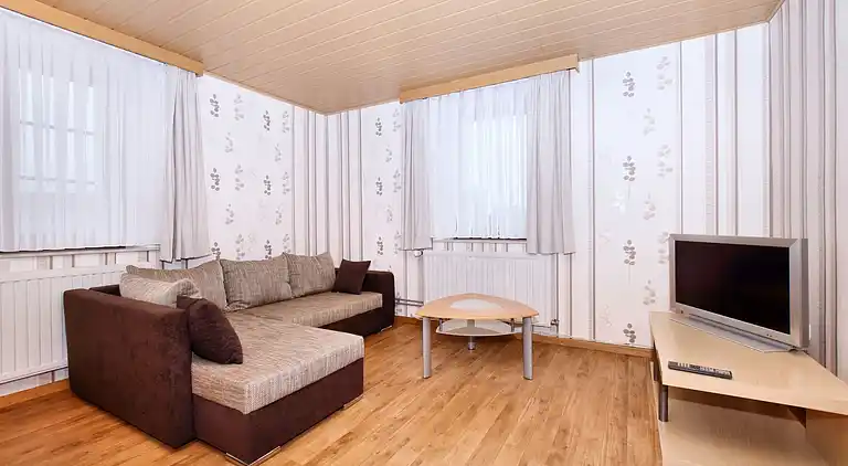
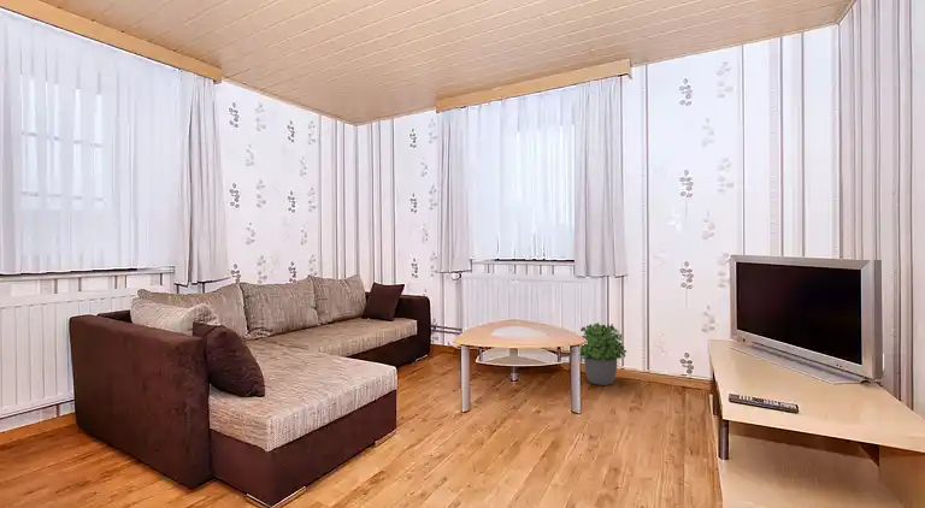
+ potted plant [579,321,628,386]
